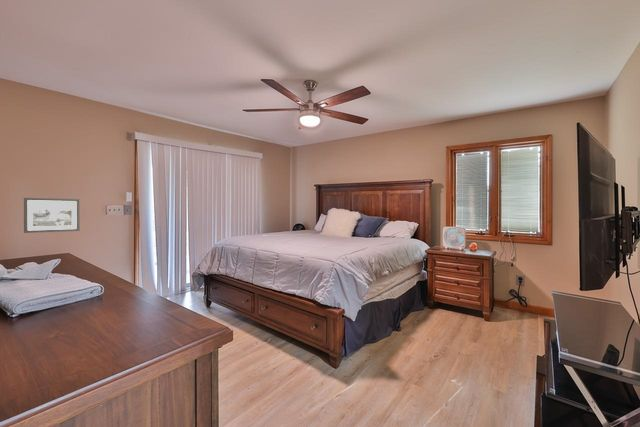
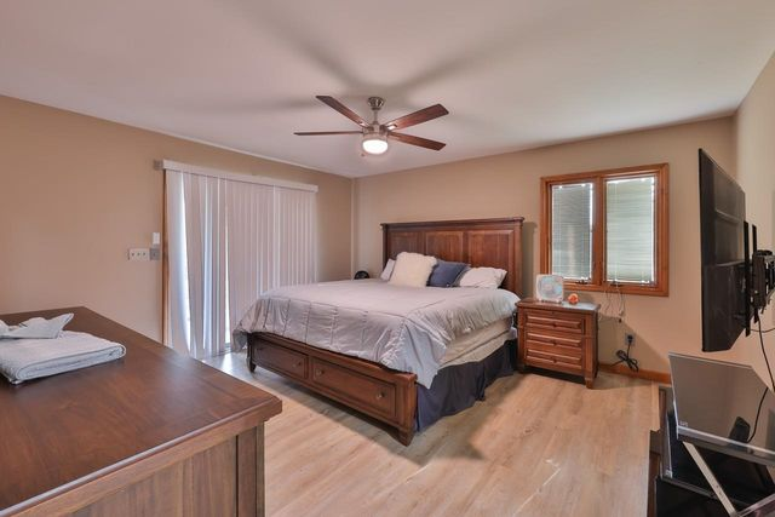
- picture frame [23,197,81,234]
